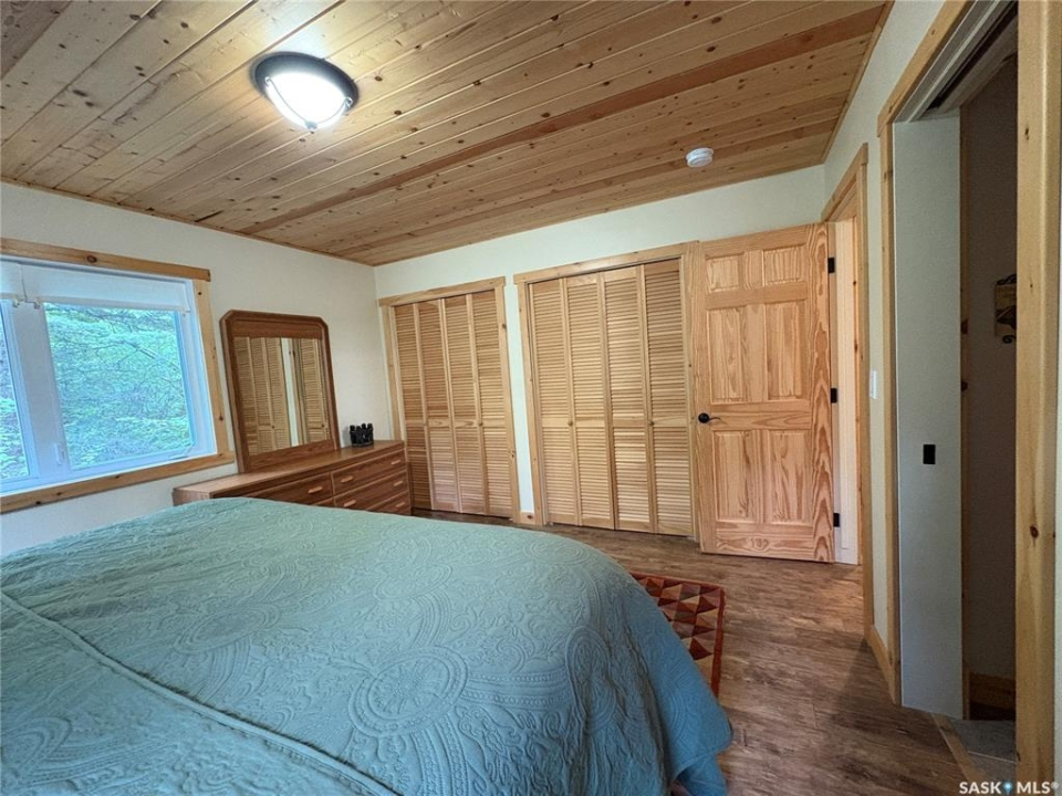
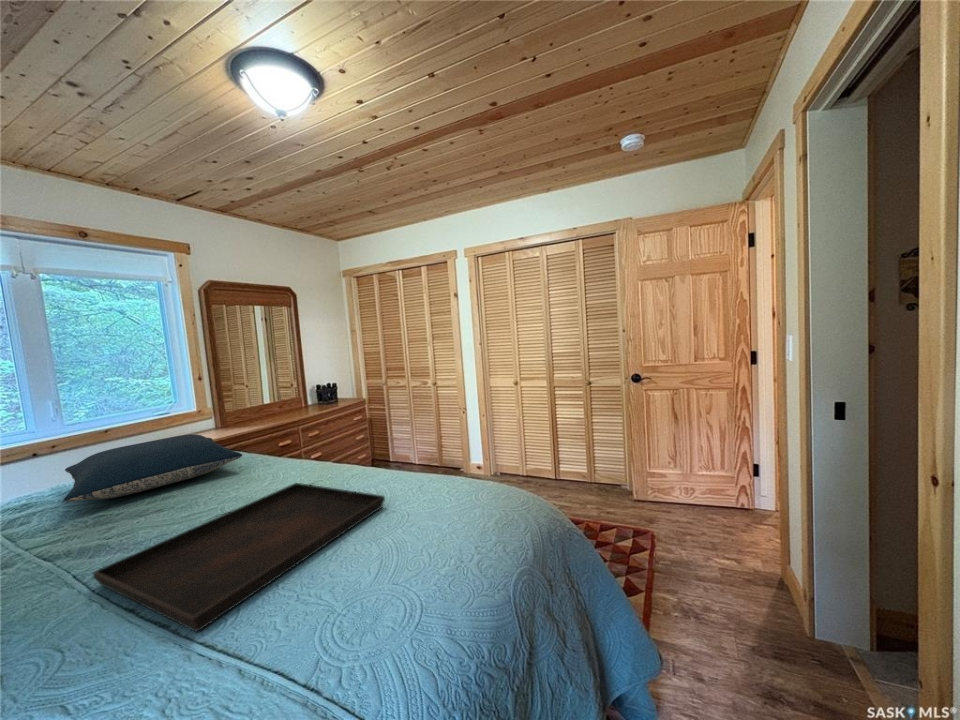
+ serving tray [92,482,386,633]
+ pillow [63,434,243,503]
